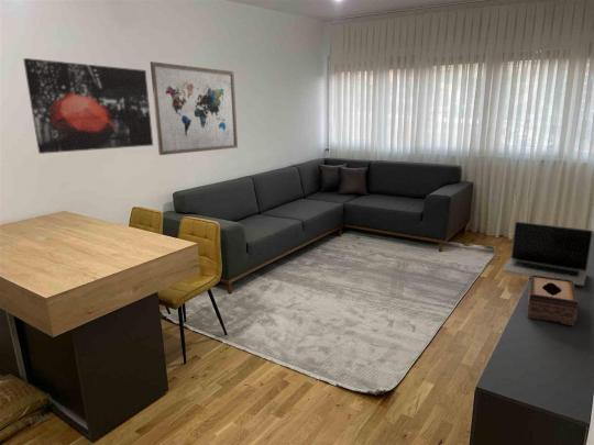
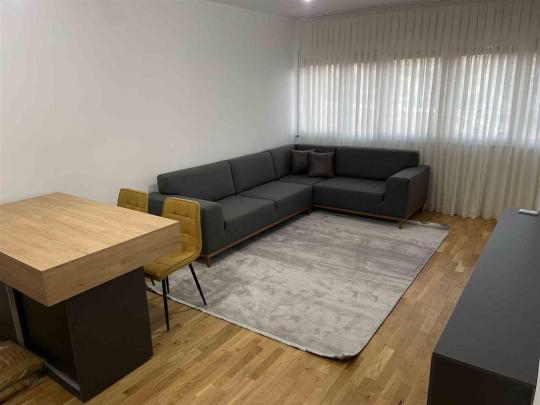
- tissue box [526,275,579,327]
- laptop [502,220,594,287]
- wall art [148,60,239,156]
- wall art [22,57,154,155]
